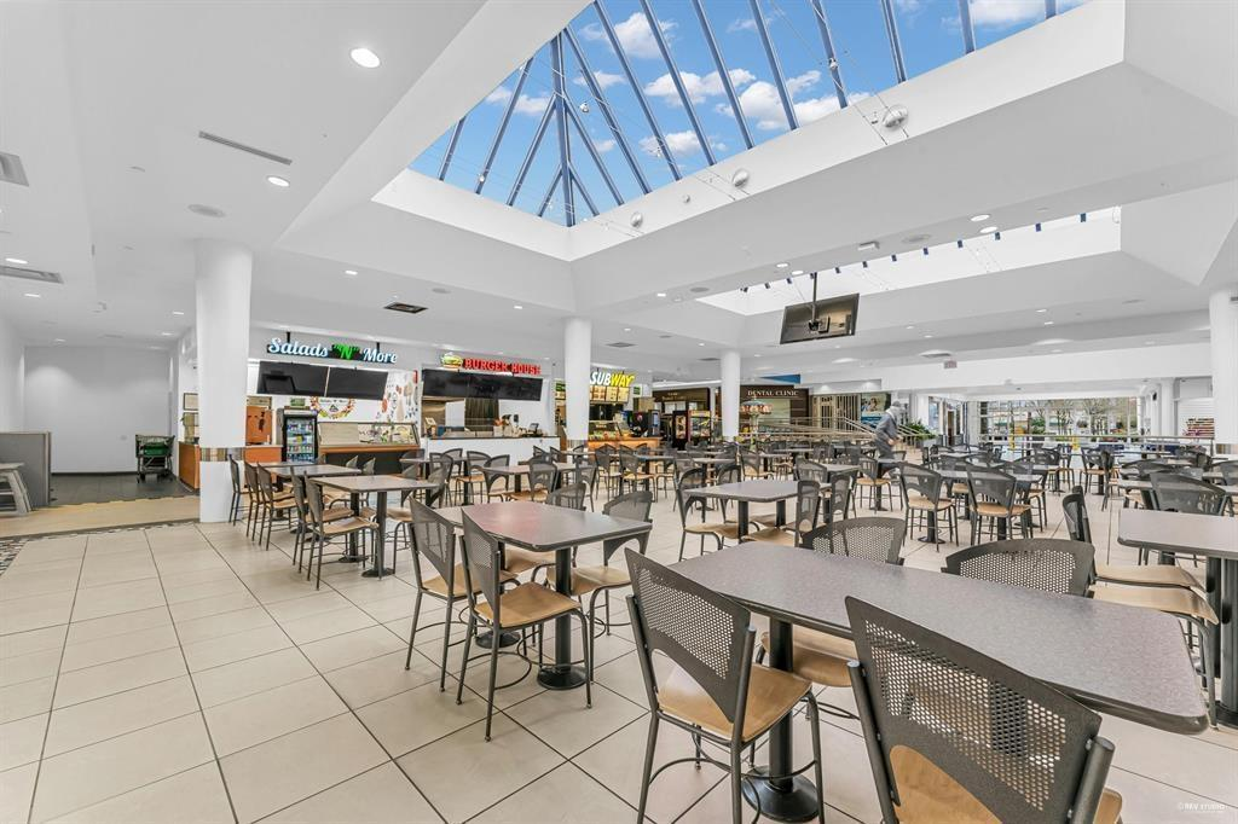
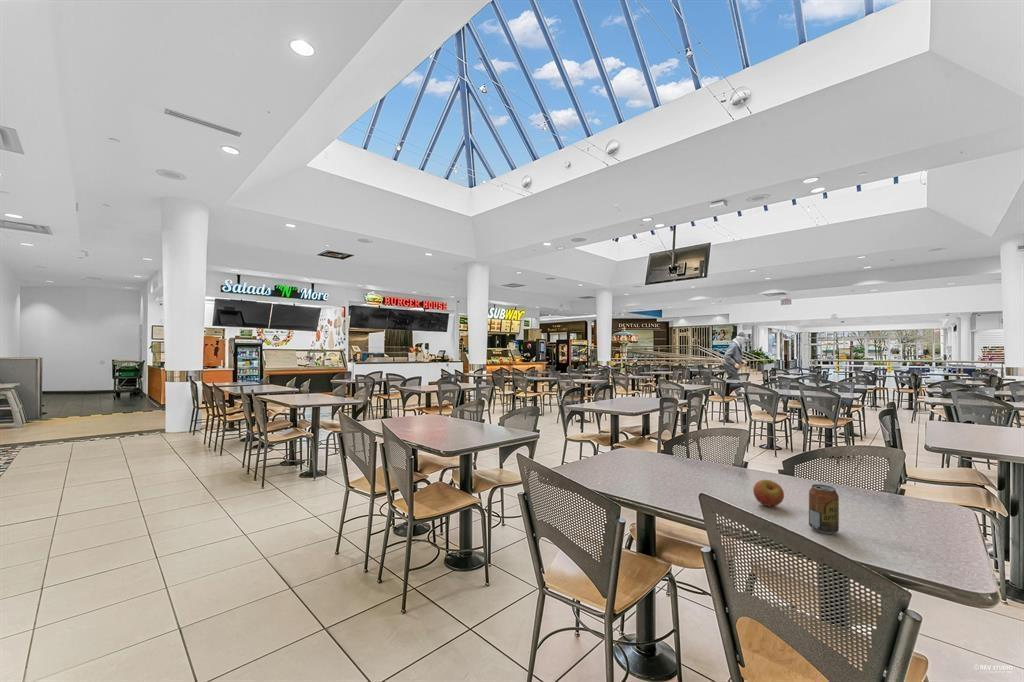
+ beverage can [808,483,840,535]
+ apple [752,479,785,507]
